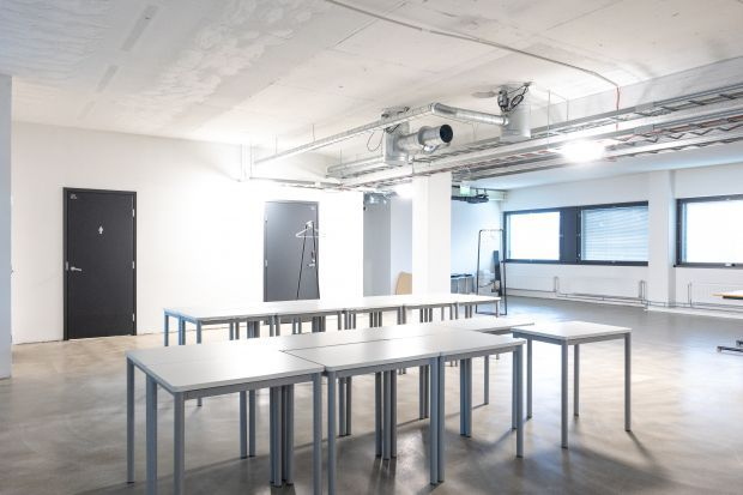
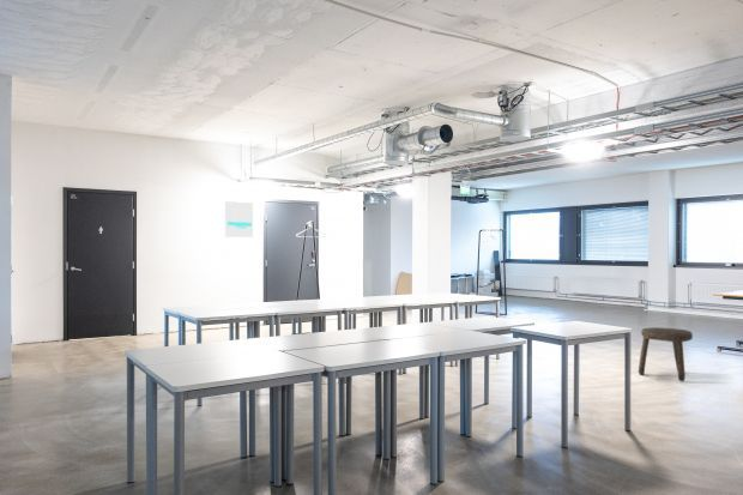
+ wall art [224,200,254,239]
+ stool [638,326,694,382]
